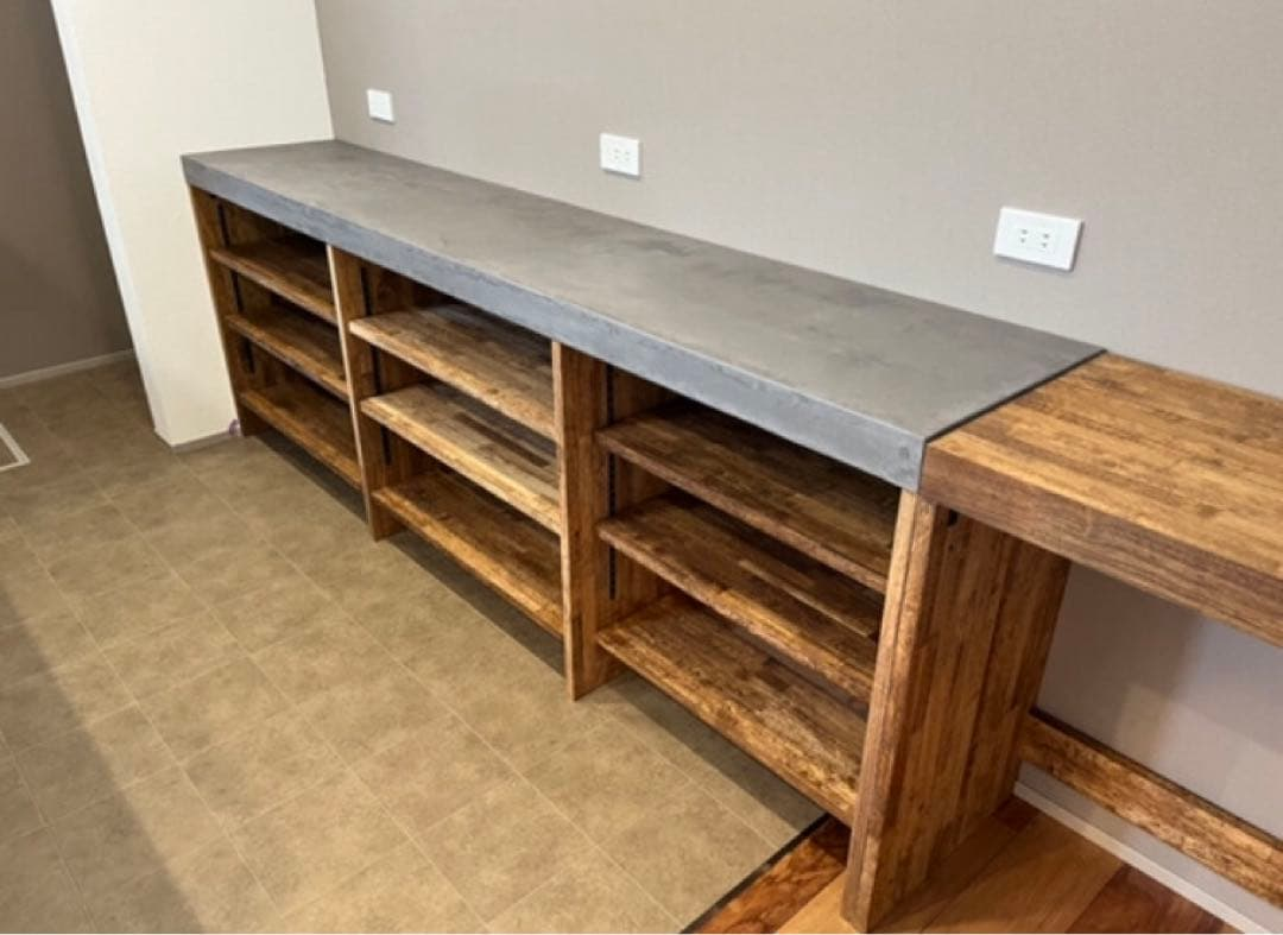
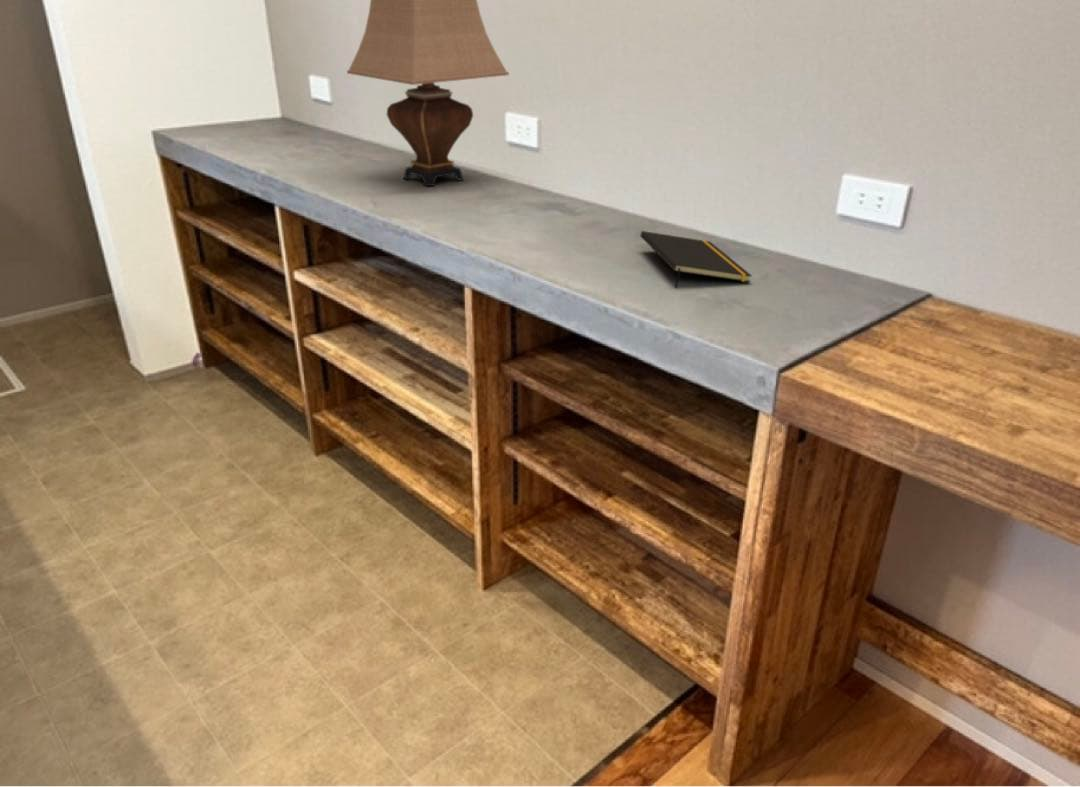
+ notepad [639,230,753,289]
+ table lamp [346,0,510,187]
